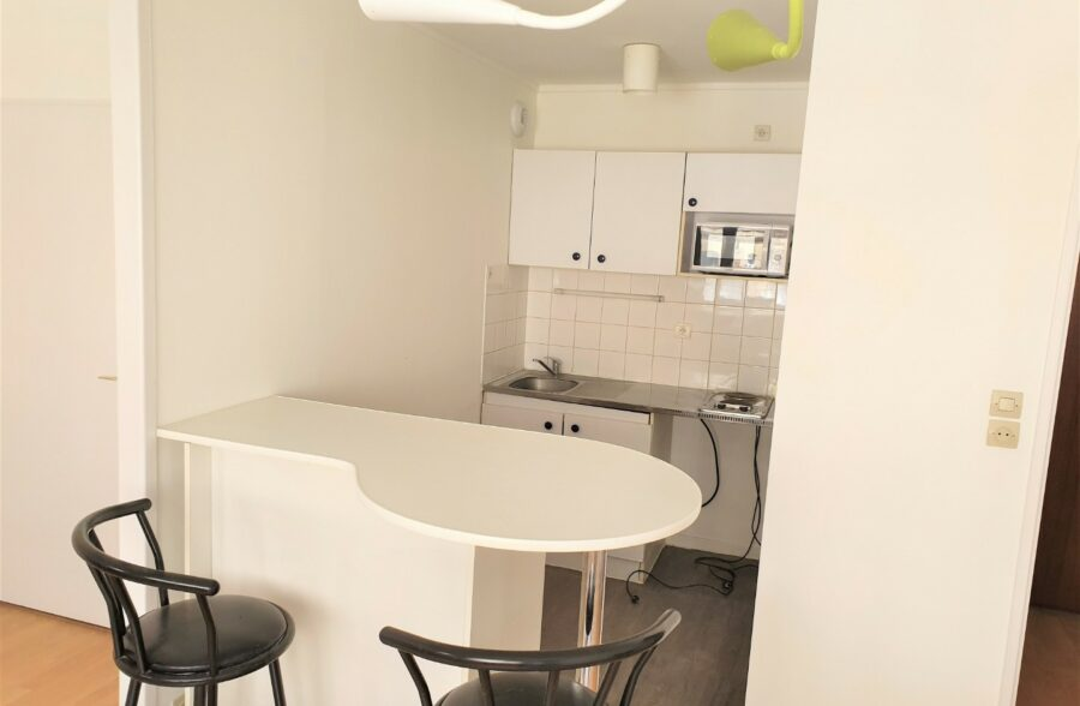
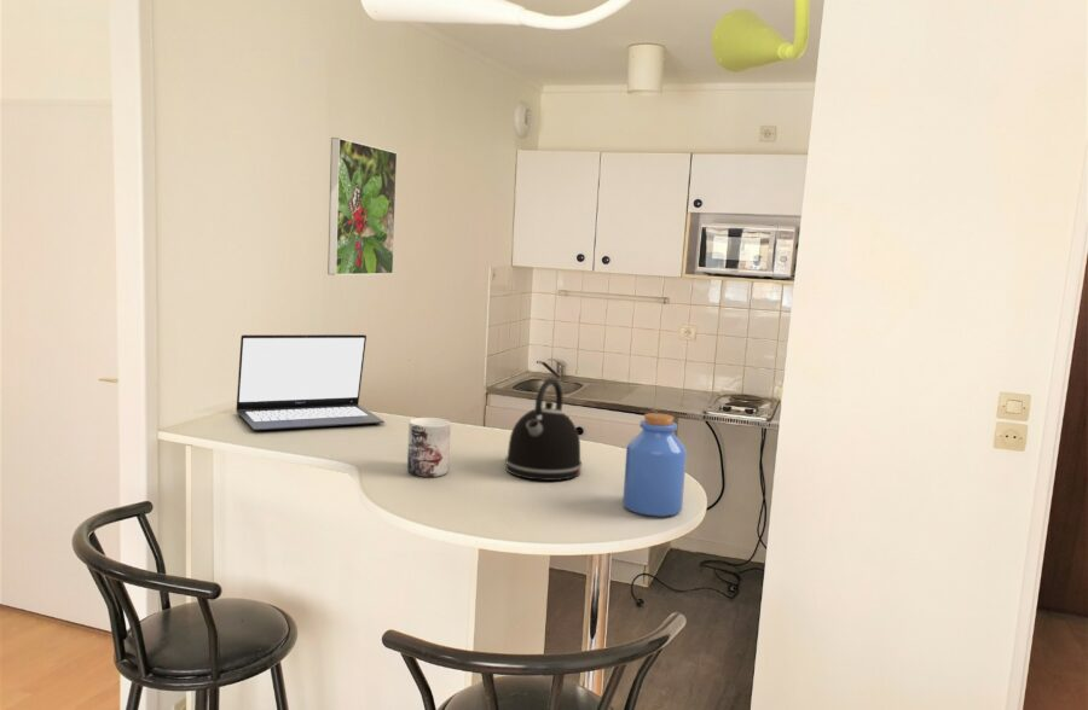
+ kettle [504,377,584,482]
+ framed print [326,136,399,277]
+ mug [406,417,452,478]
+ laptop [235,333,386,431]
+ jar [621,412,688,518]
